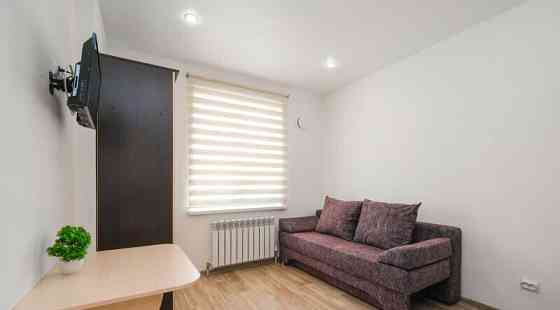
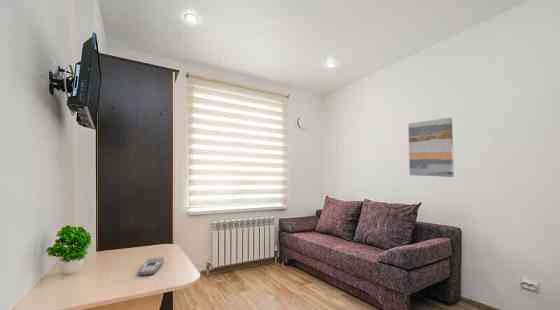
+ wall art [407,117,455,178]
+ remote control [138,256,165,277]
